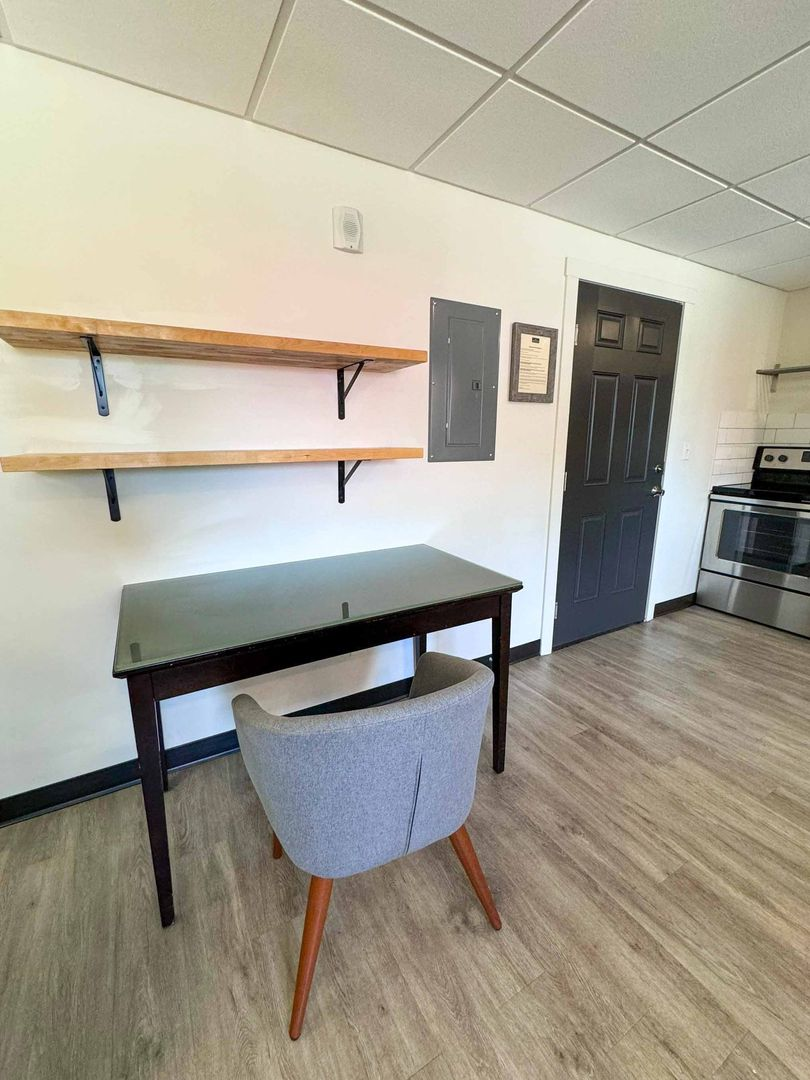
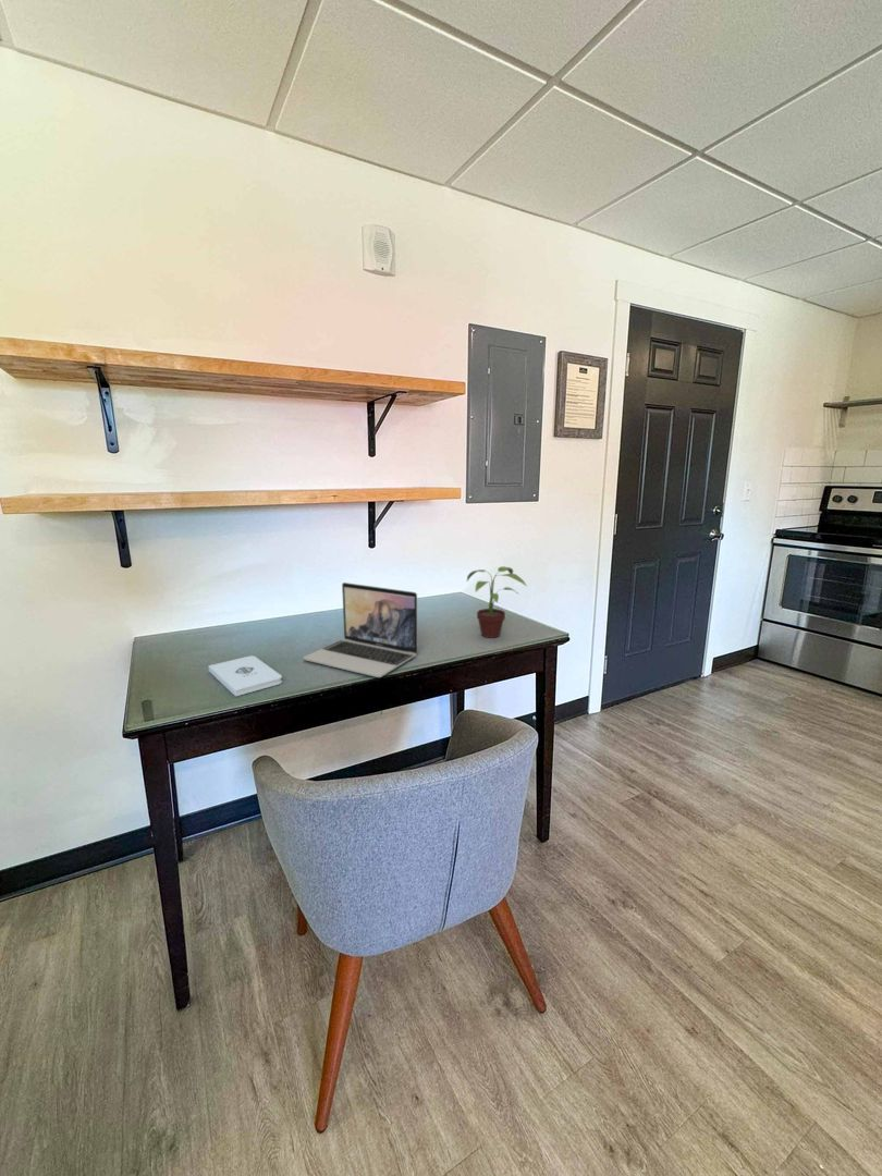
+ laptop [302,581,419,678]
+ notepad [207,654,283,698]
+ potted plant [466,565,529,639]
